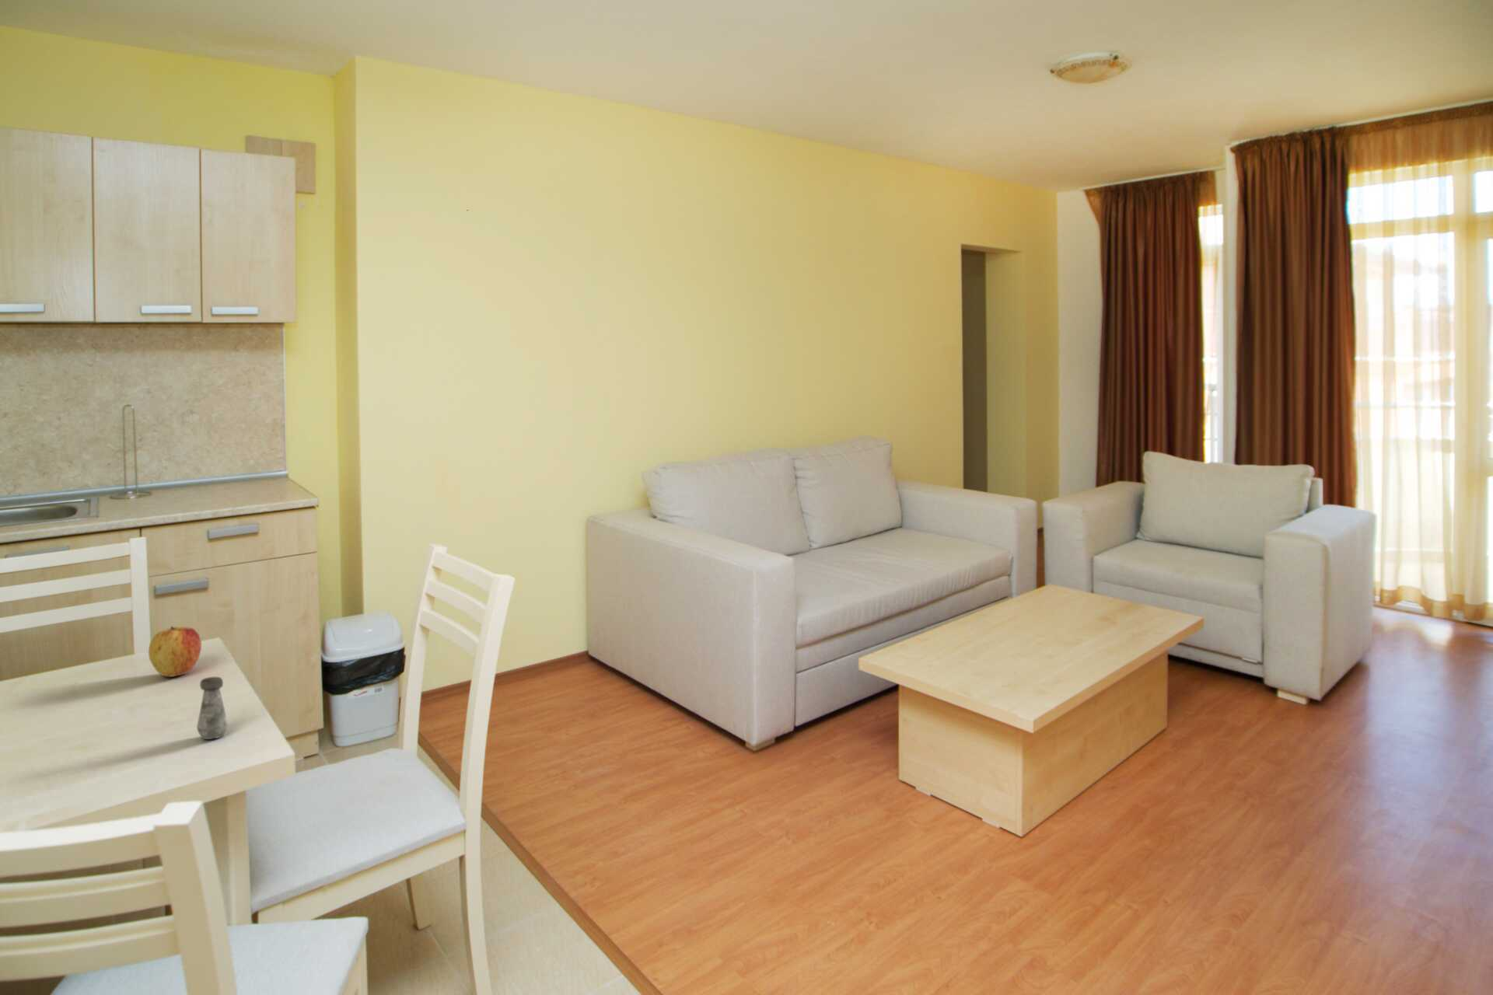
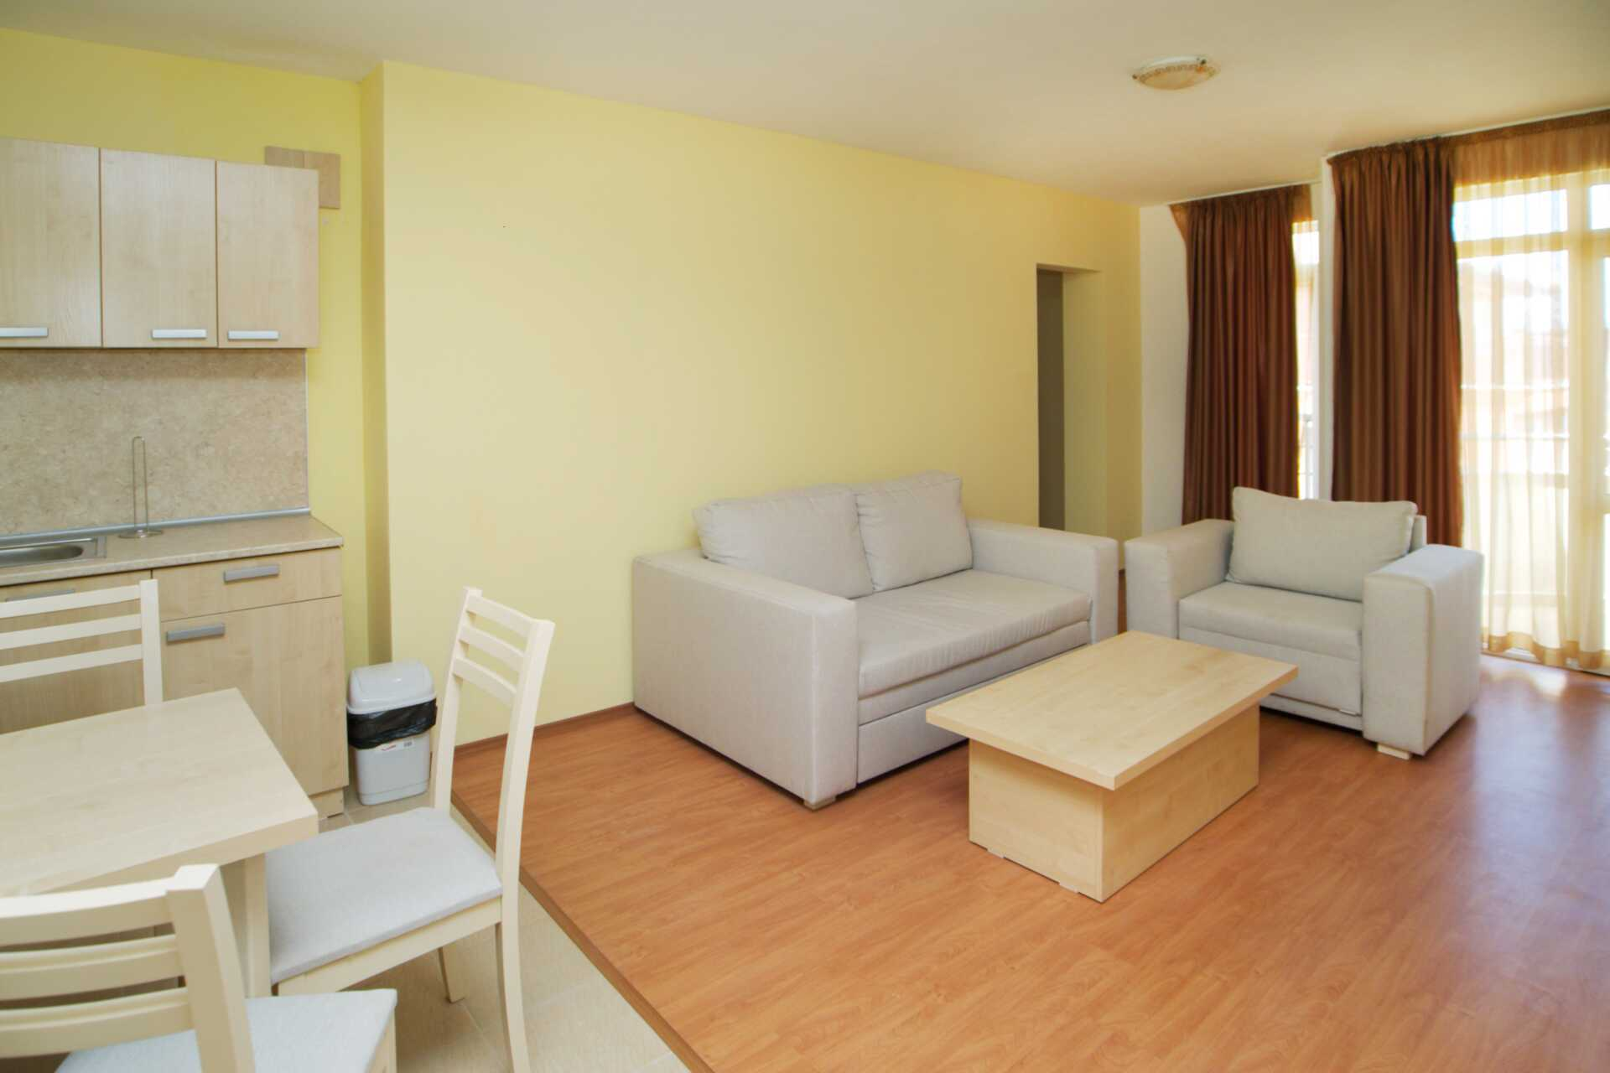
- apple [148,625,202,677]
- salt shaker [196,676,229,740]
